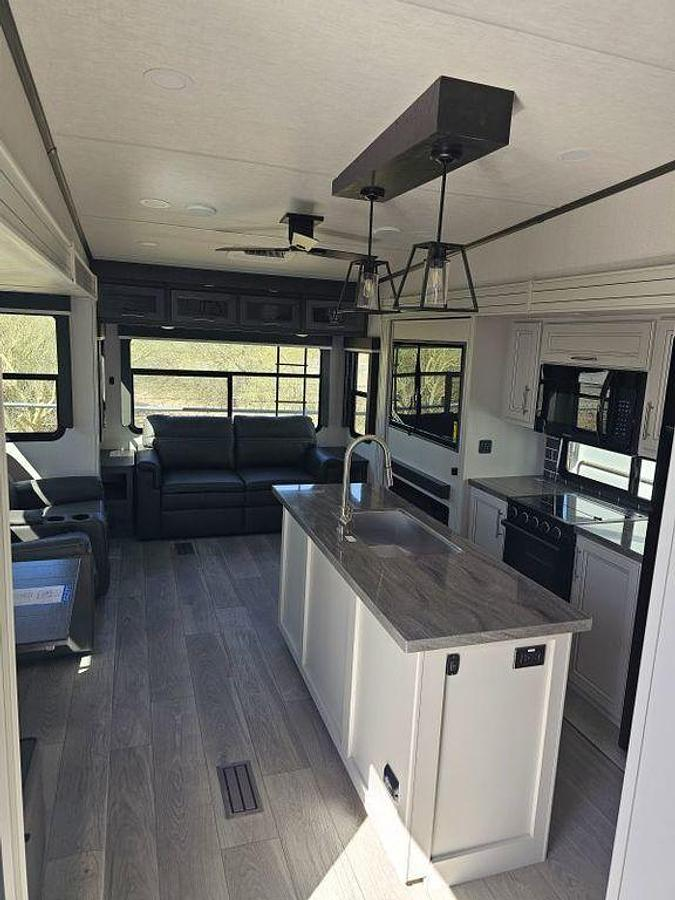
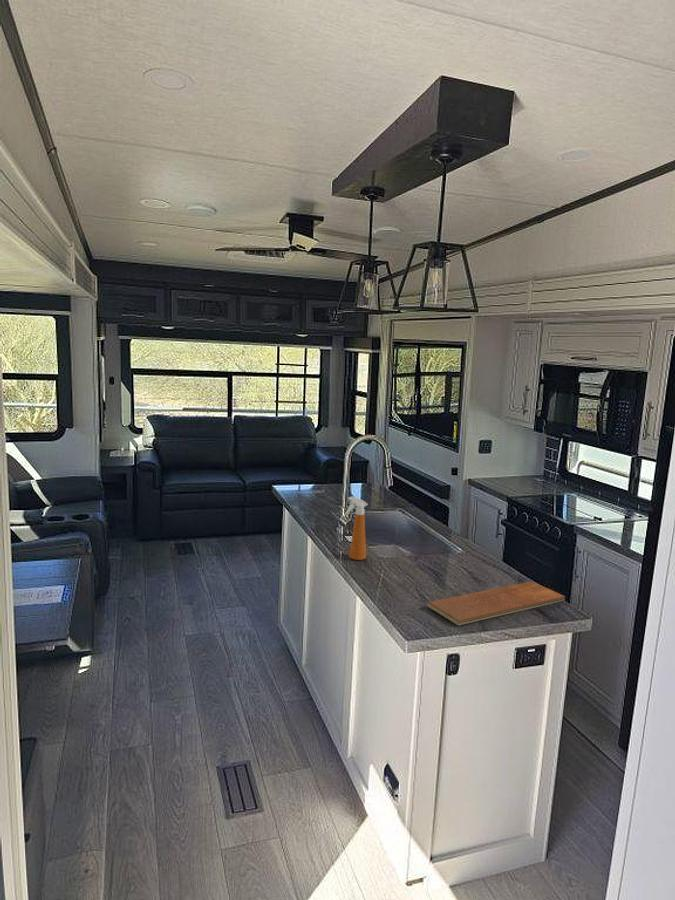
+ spray bottle [343,496,369,561]
+ chopping board [426,580,566,626]
